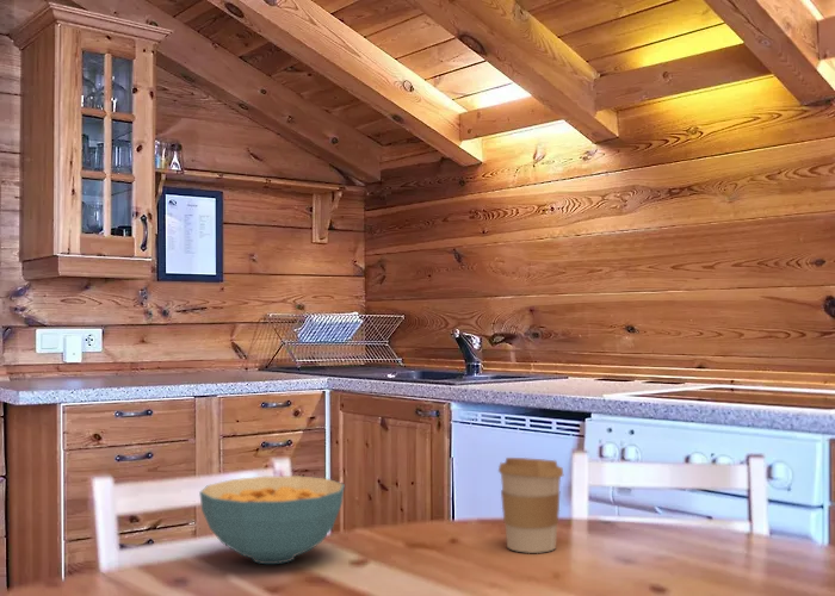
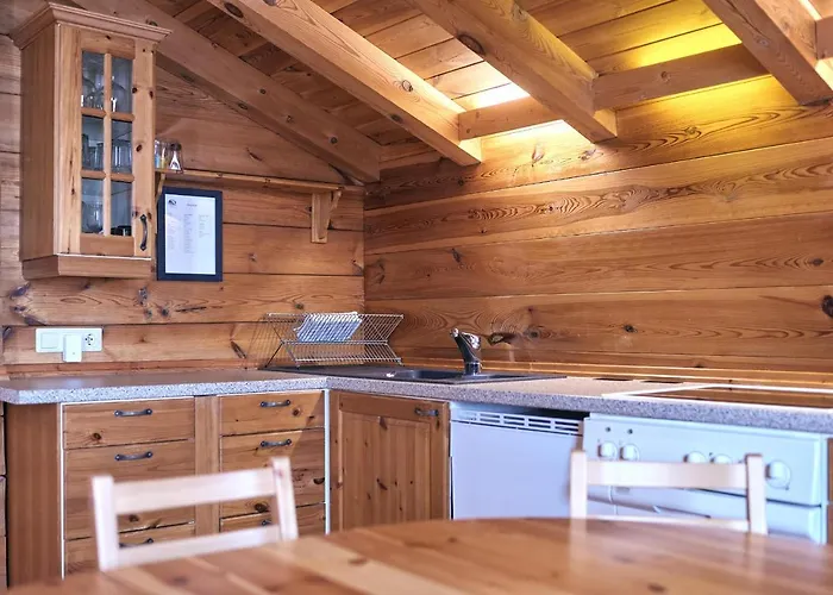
- cereal bowl [198,474,346,565]
- coffee cup [497,457,564,554]
